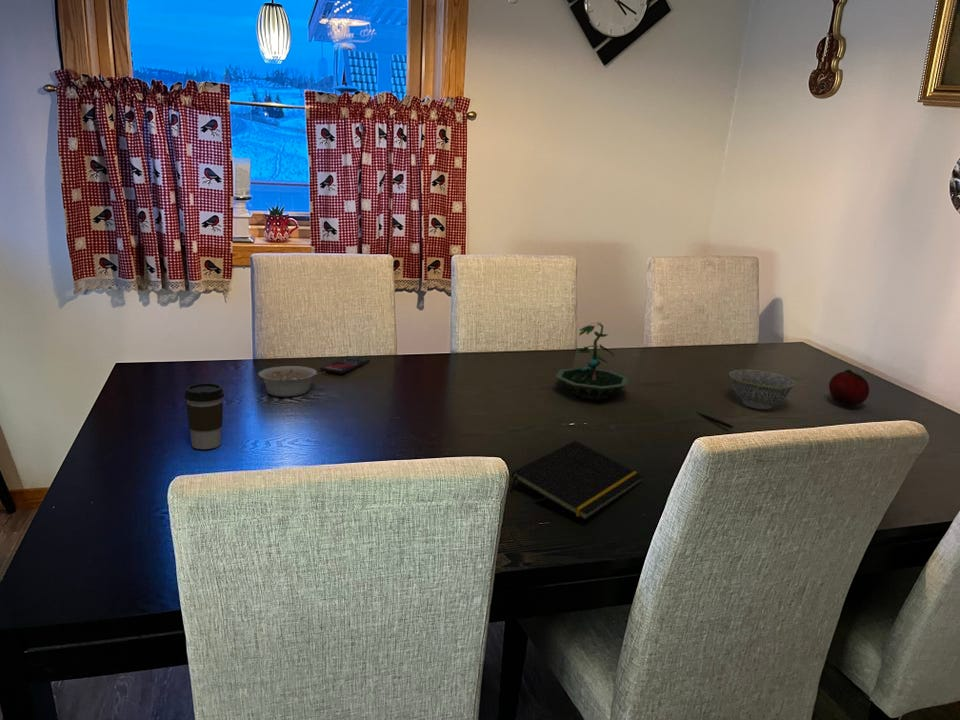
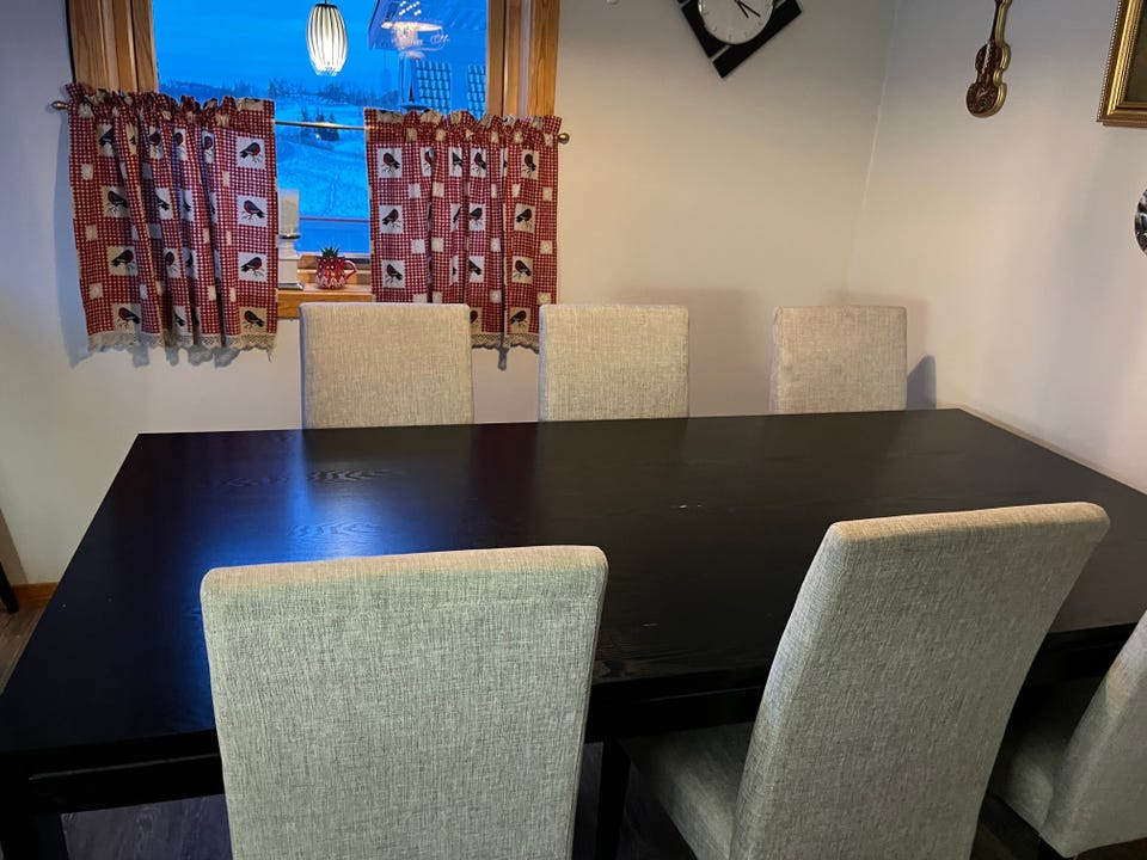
- coffee cup [184,382,225,450]
- smartphone [319,355,371,374]
- legume [257,365,327,398]
- bowl [728,369,796,410]
- notepad [509,440,644,521]
- terrarium [554,321,630,401]
- fruit [828,369,870,407]
- pen [695,411,734,429]
